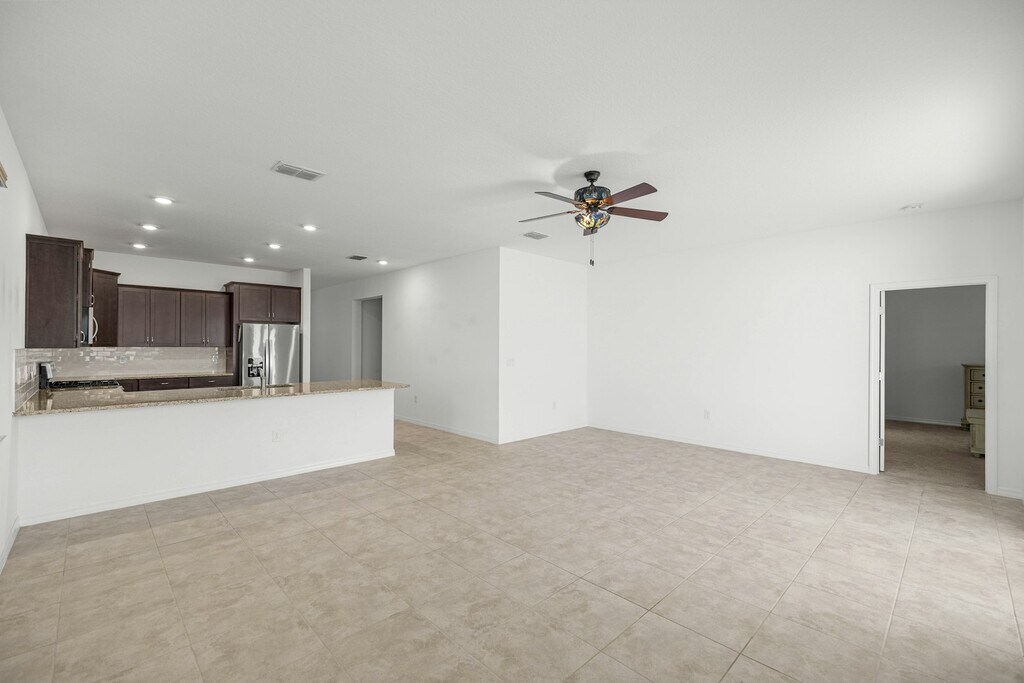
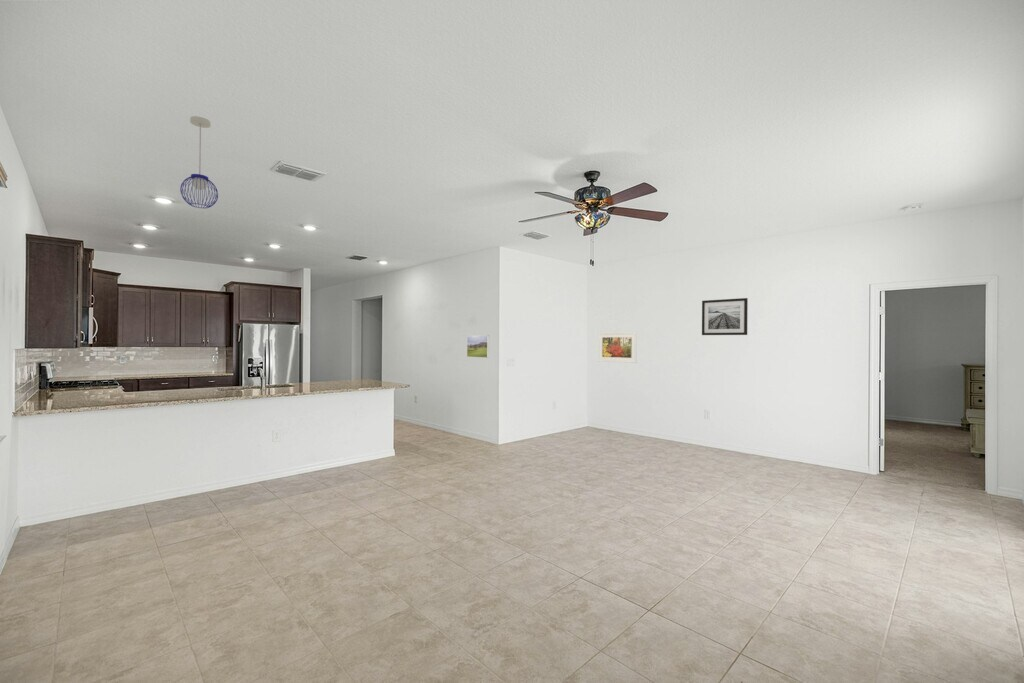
+ wall art [701,297,749,336]
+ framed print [466,334,490,359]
+ pendant light [179,115,219,209]
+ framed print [597,331,638,364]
